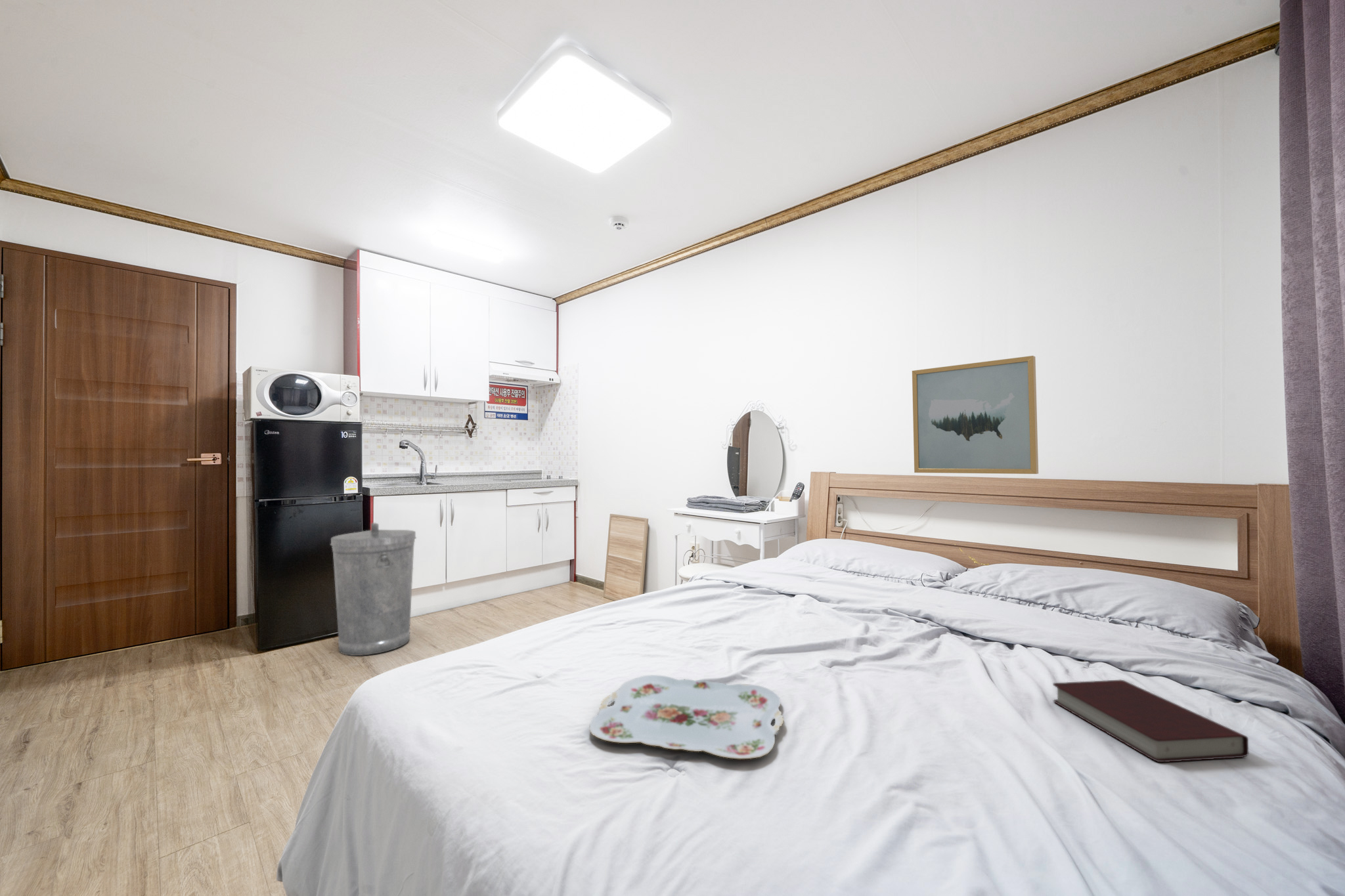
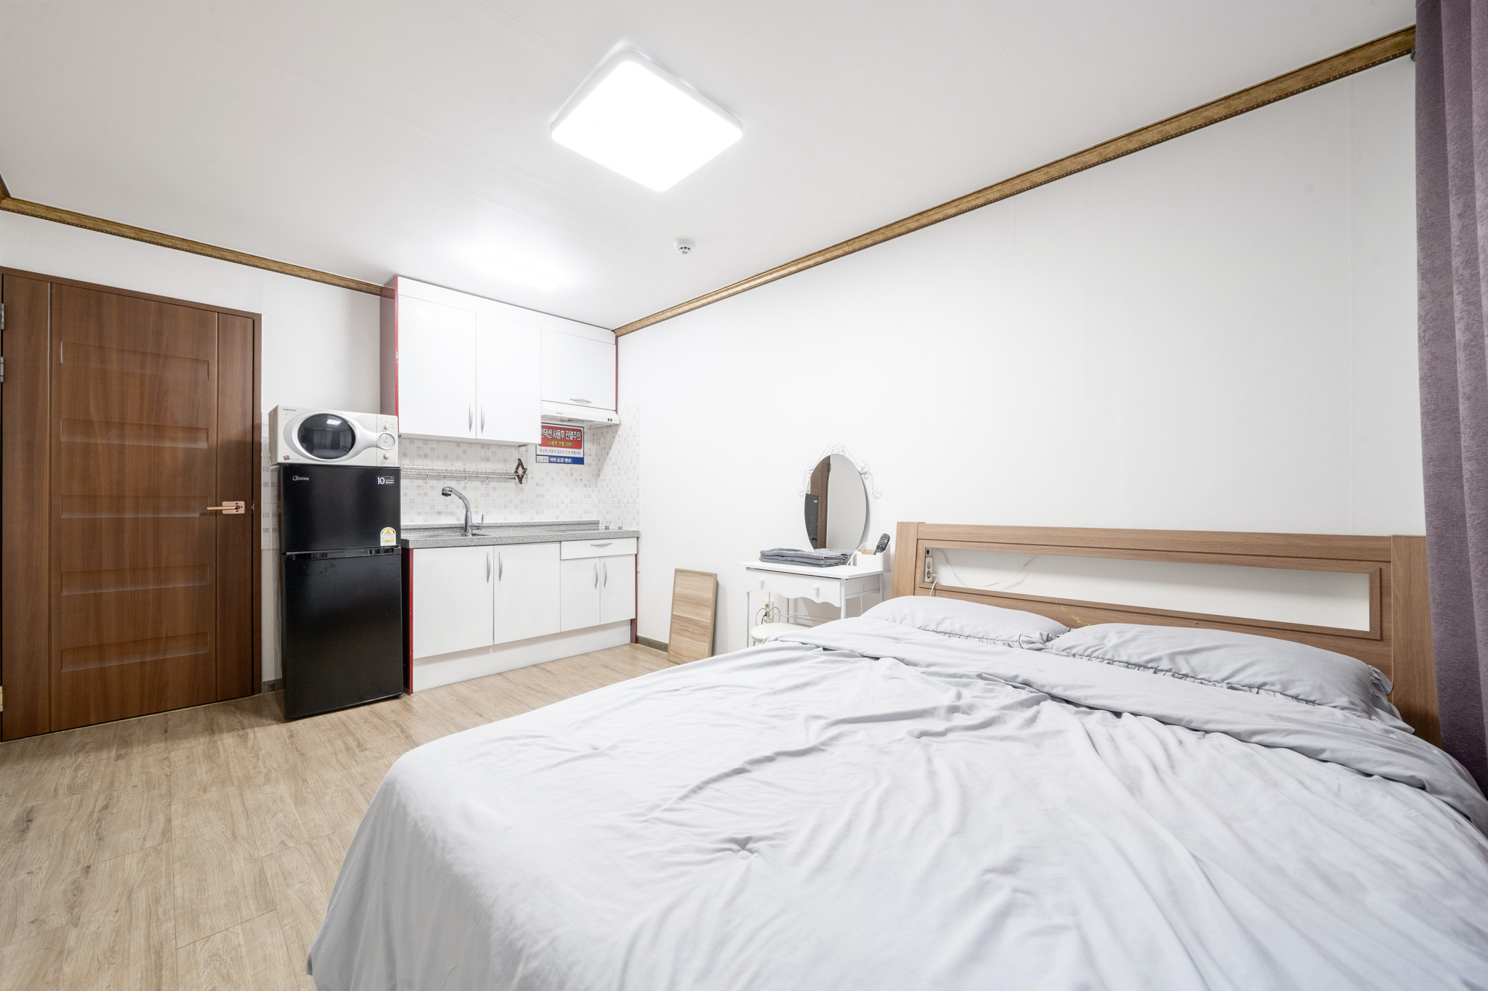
- wall art [912,355,1039,475]
- trash can [330,522,417,656]
- book [1052,679,1250,763]
- serving tray [588,674,784,759]
